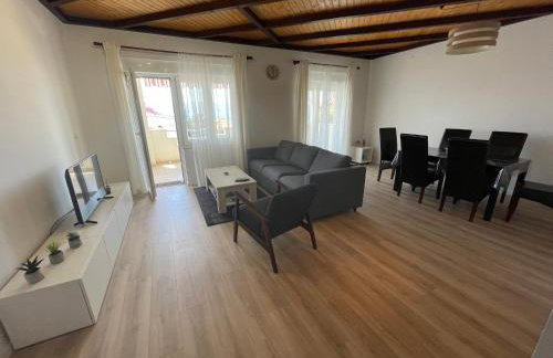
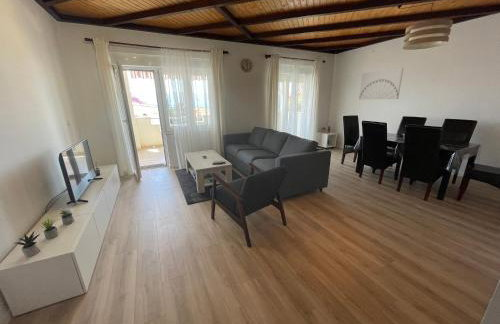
+ wall art [358,67,404,101]
